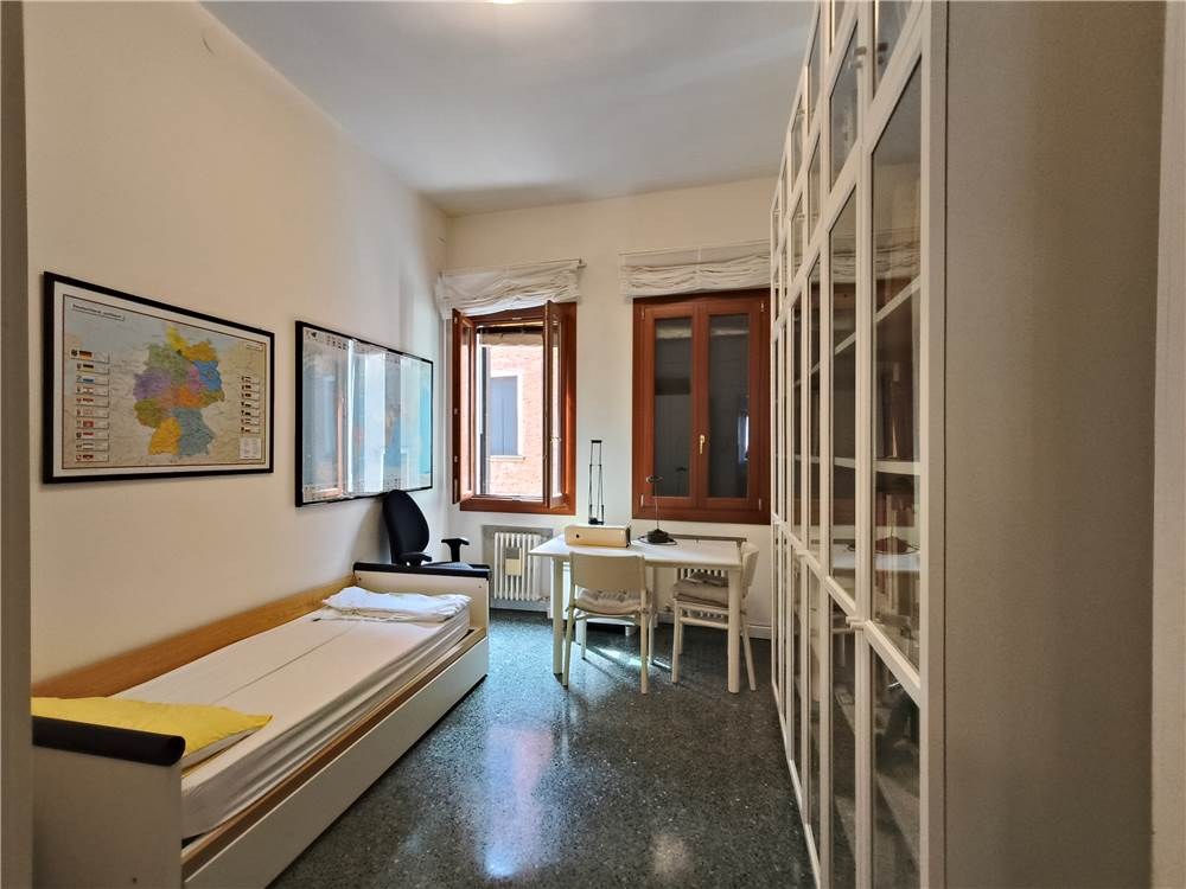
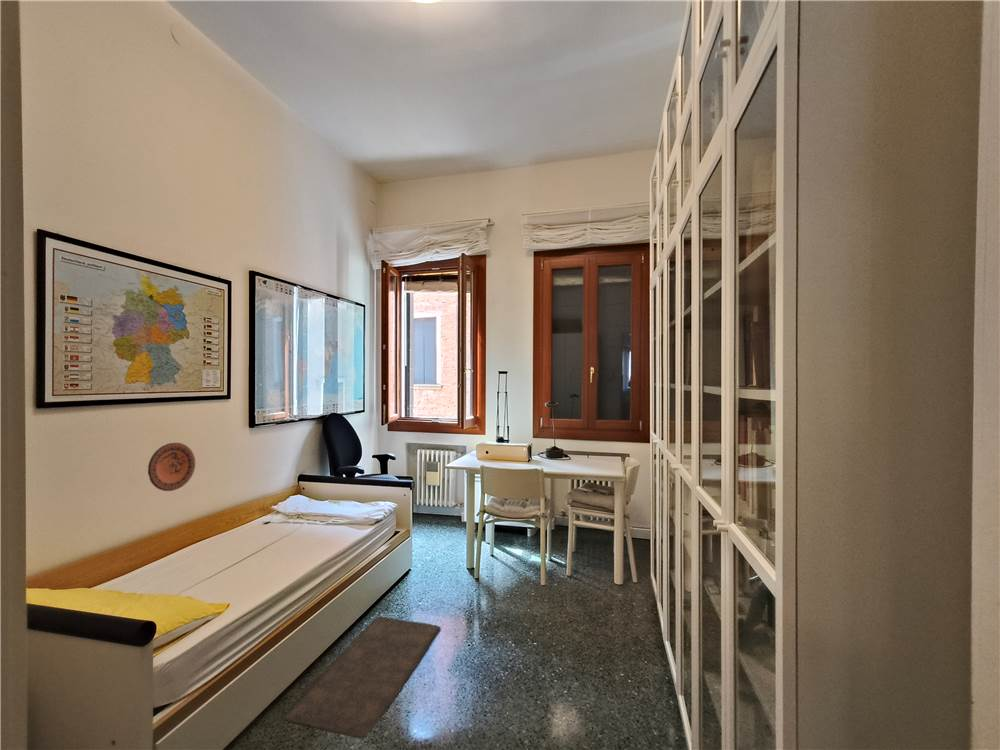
+ doormat [279,616,442,740]
+ decorative plate [147,442,196,492]
